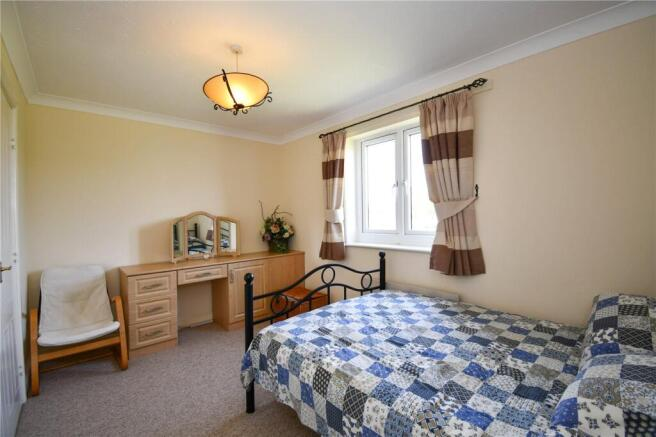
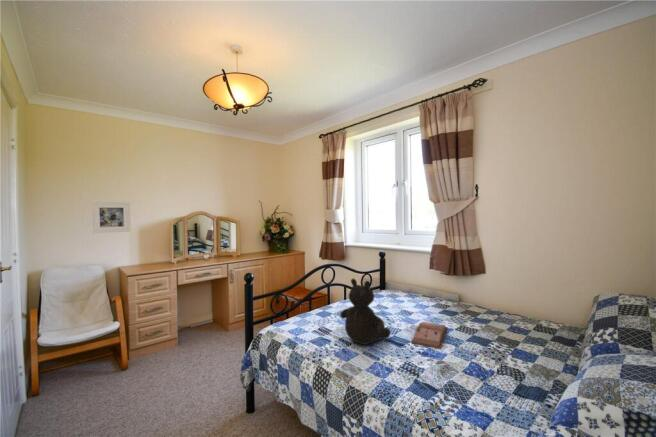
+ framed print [91,201,132,234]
+ hardback book [411,321,448,350]
+ teddy bear [340,278,392,346]
